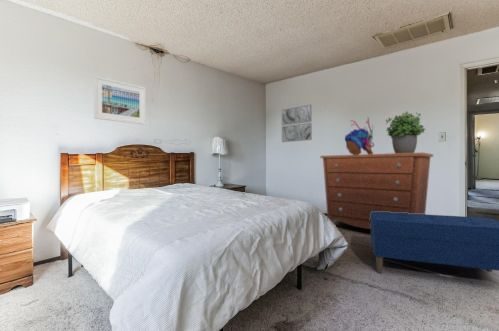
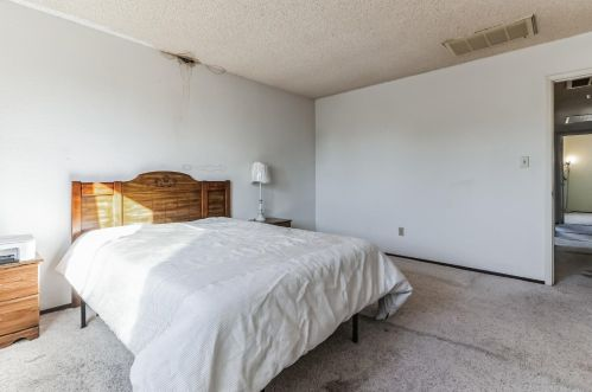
- potted plant [385,110,426,153]
- dresser [319,151,434,230]
- bench [370,212,499,274]
- wall art [281,103,313,143]
- decorative sculpture [344,116,375,155]
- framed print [93,75,147,126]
